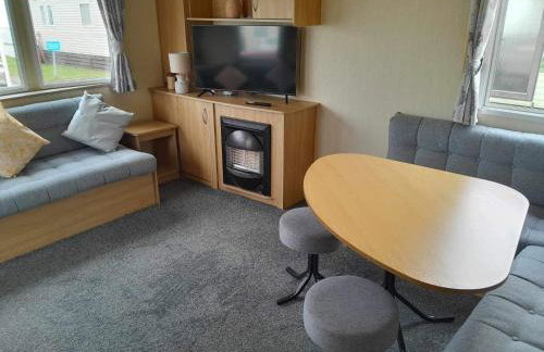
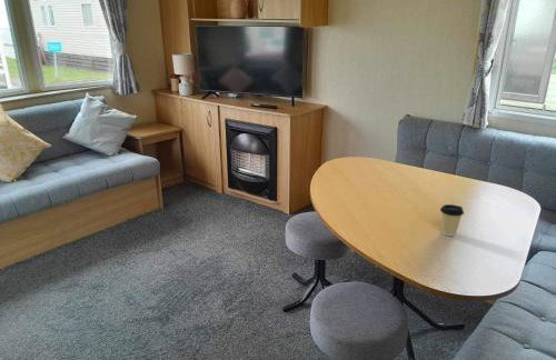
+ coffee cup [439,203,465,237]
